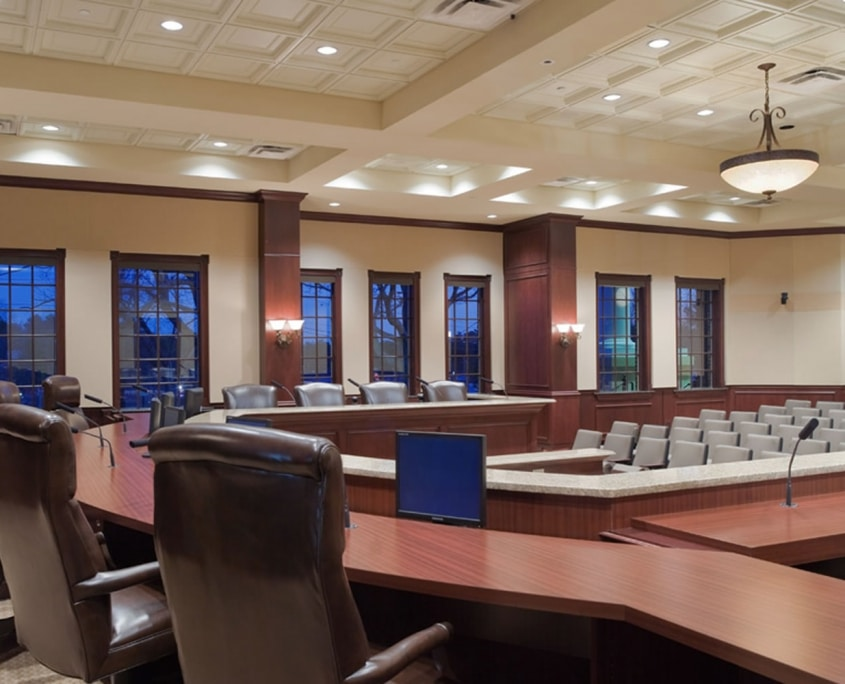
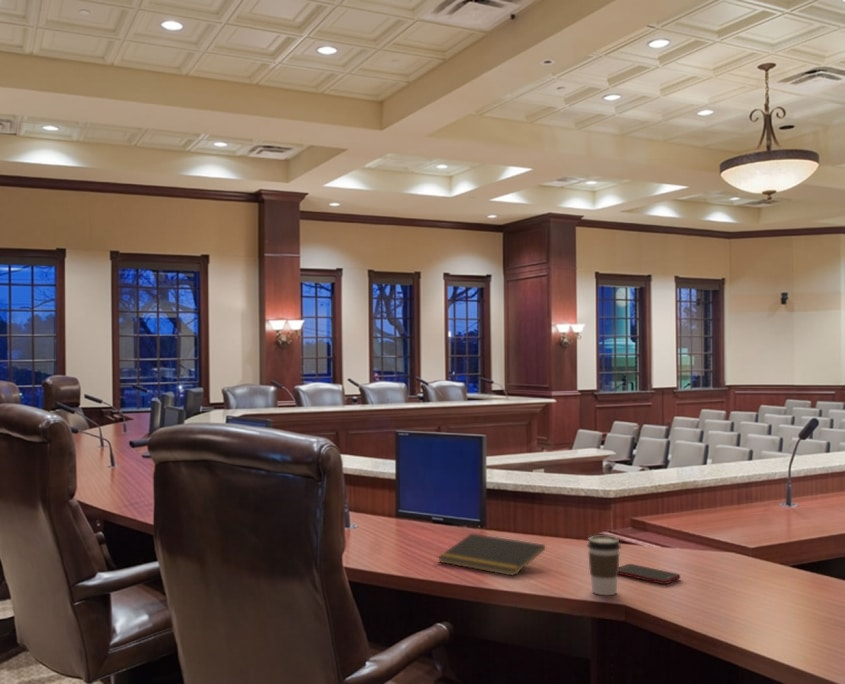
+ coffee cup [586,535,621,596]
+ cell phone [618,563,681,585]
+ notepad [437,532,546,577]
